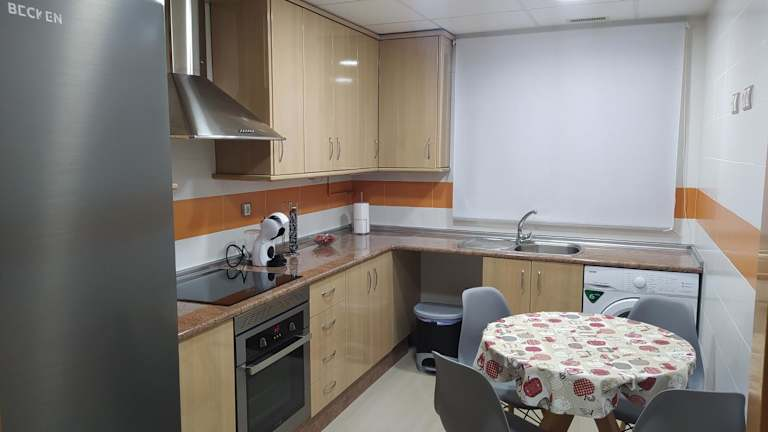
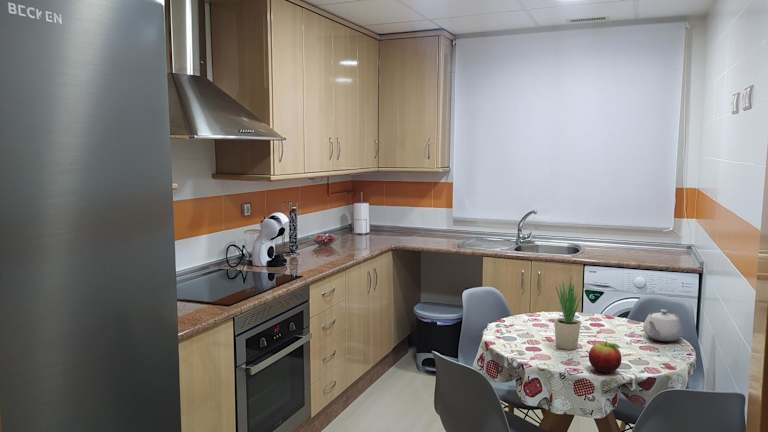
+ potted plant [553,276,582,351]
+ fruit [588,340,623,374]
+ teapot [642,309,685,342]
